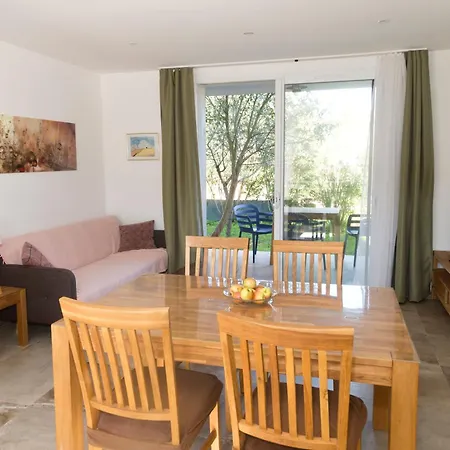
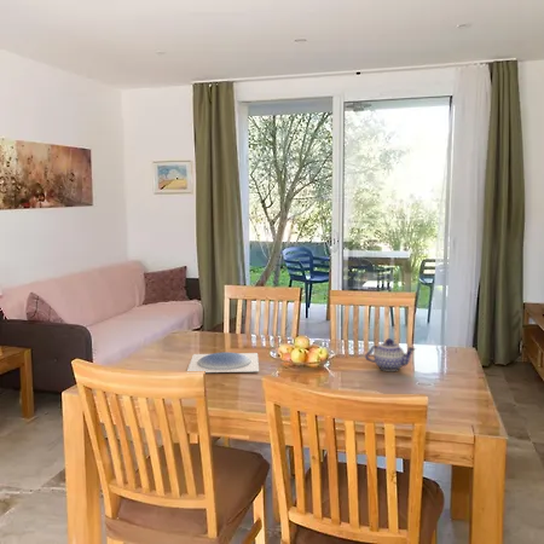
+ teapot [364,337,417,372]
+ plate [186,352,260,374]
